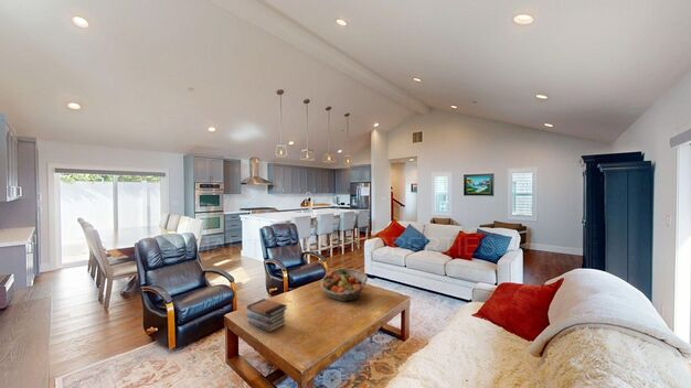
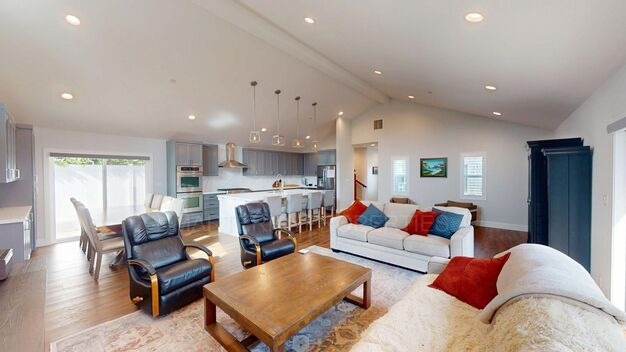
- fruit basket [319,268,369,302]
- book stack [245,298,288,333]
